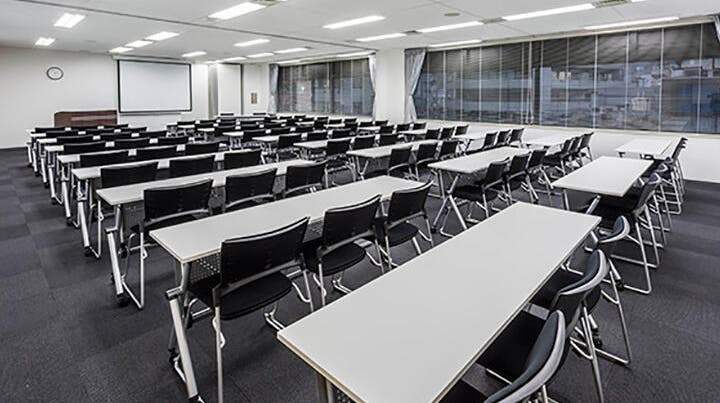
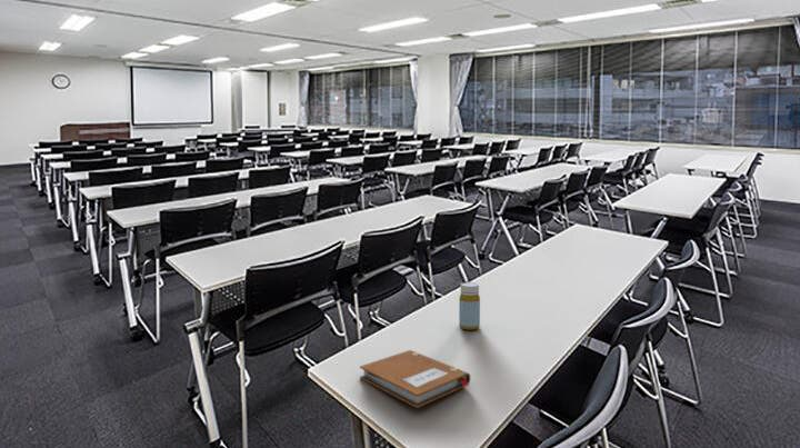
+ notebook [359,349,471,409]
+ bottle [458,281,481,331]
